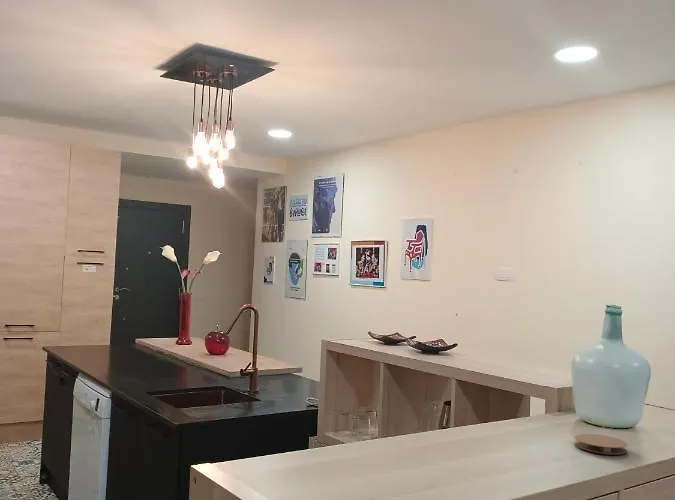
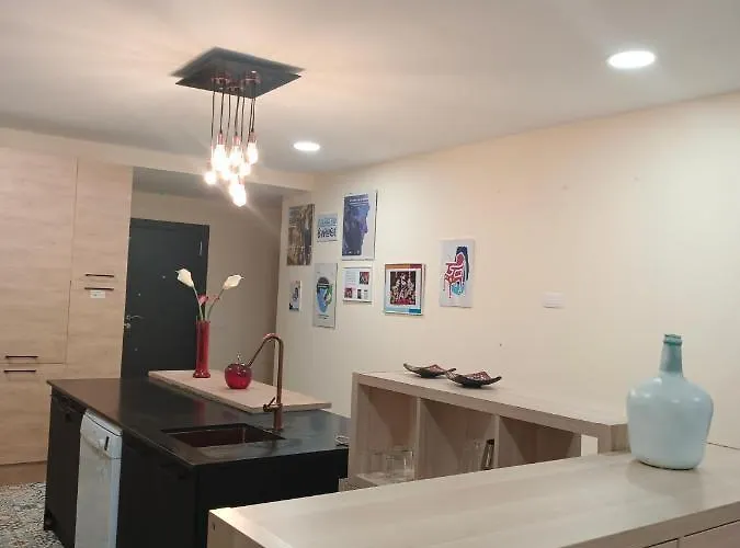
- coaster [574,433,628,456]
